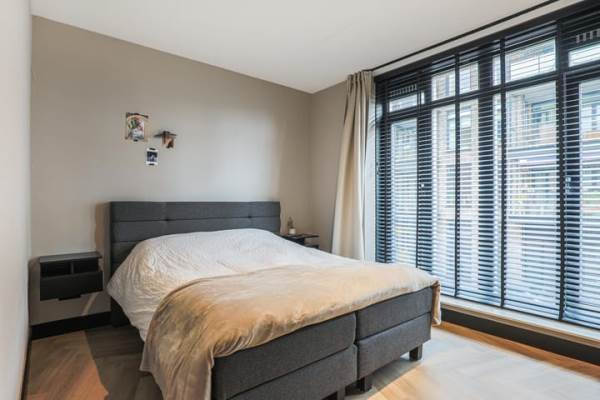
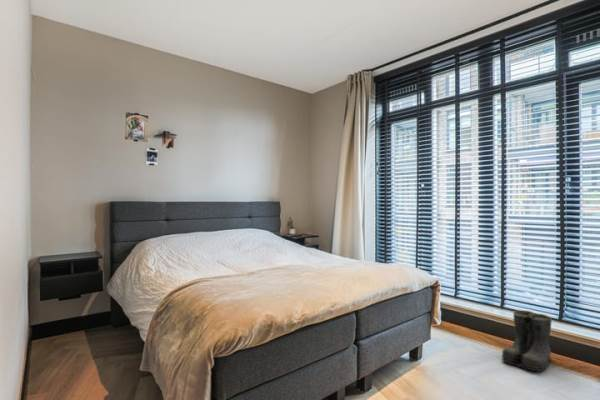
+ boots [501,309,553,372]
